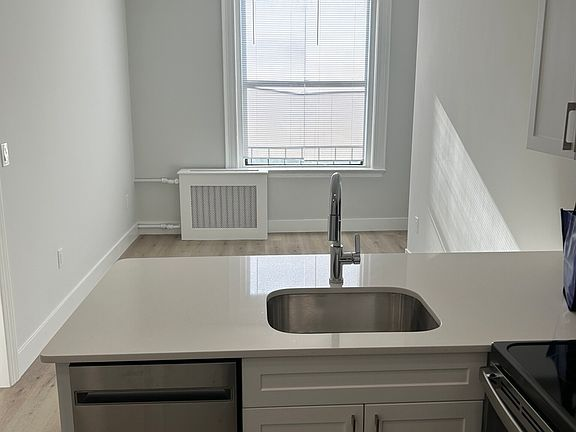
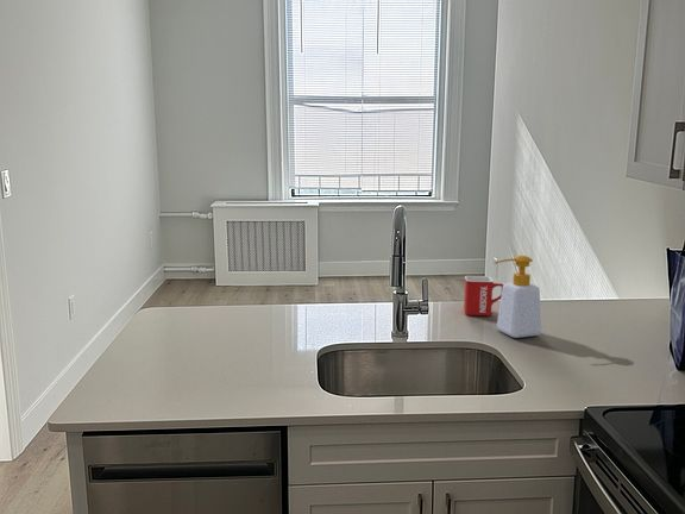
+ mug [463,275,504,316]
+ soap bottle [494,255,542,339]
